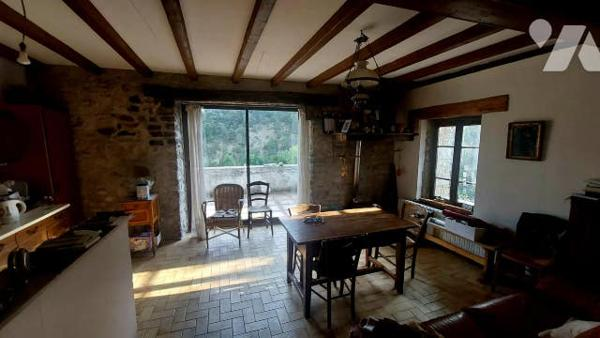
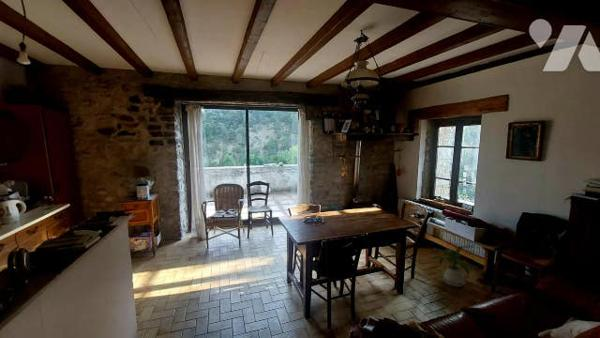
+ house plant [427,245,479,288]
